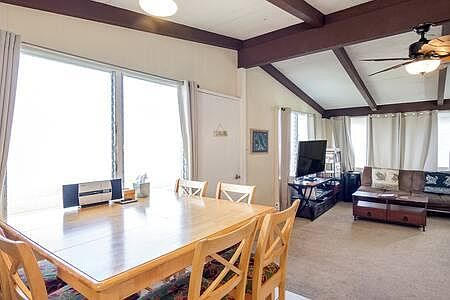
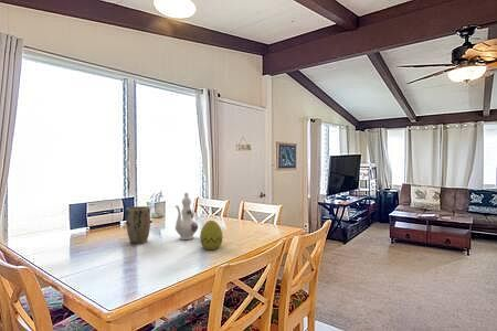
+ chinaware [175,192,199,241]
+ decorative egg [199,220,224,250]
+ plant pot [125,205,151,245]
